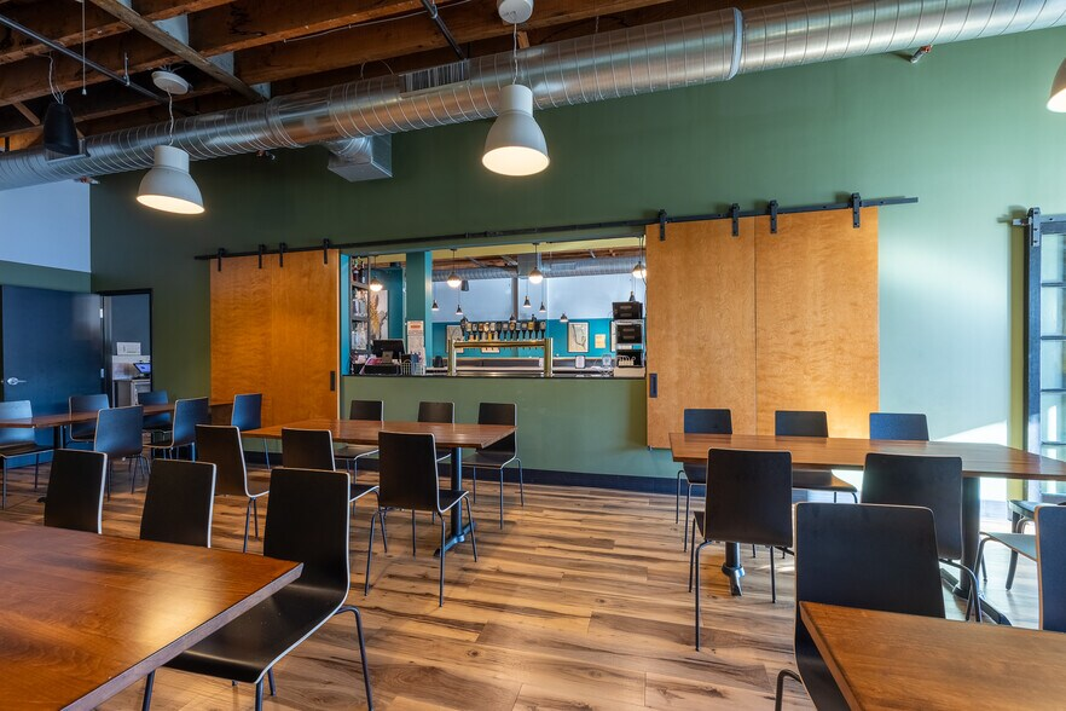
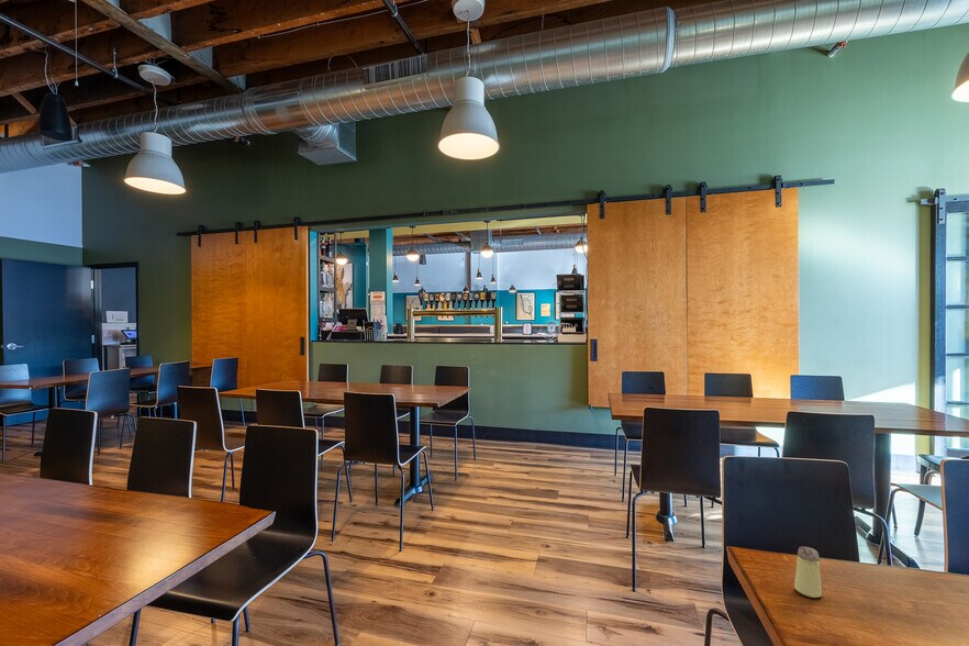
+ saltshaker [793,545,823,599]
